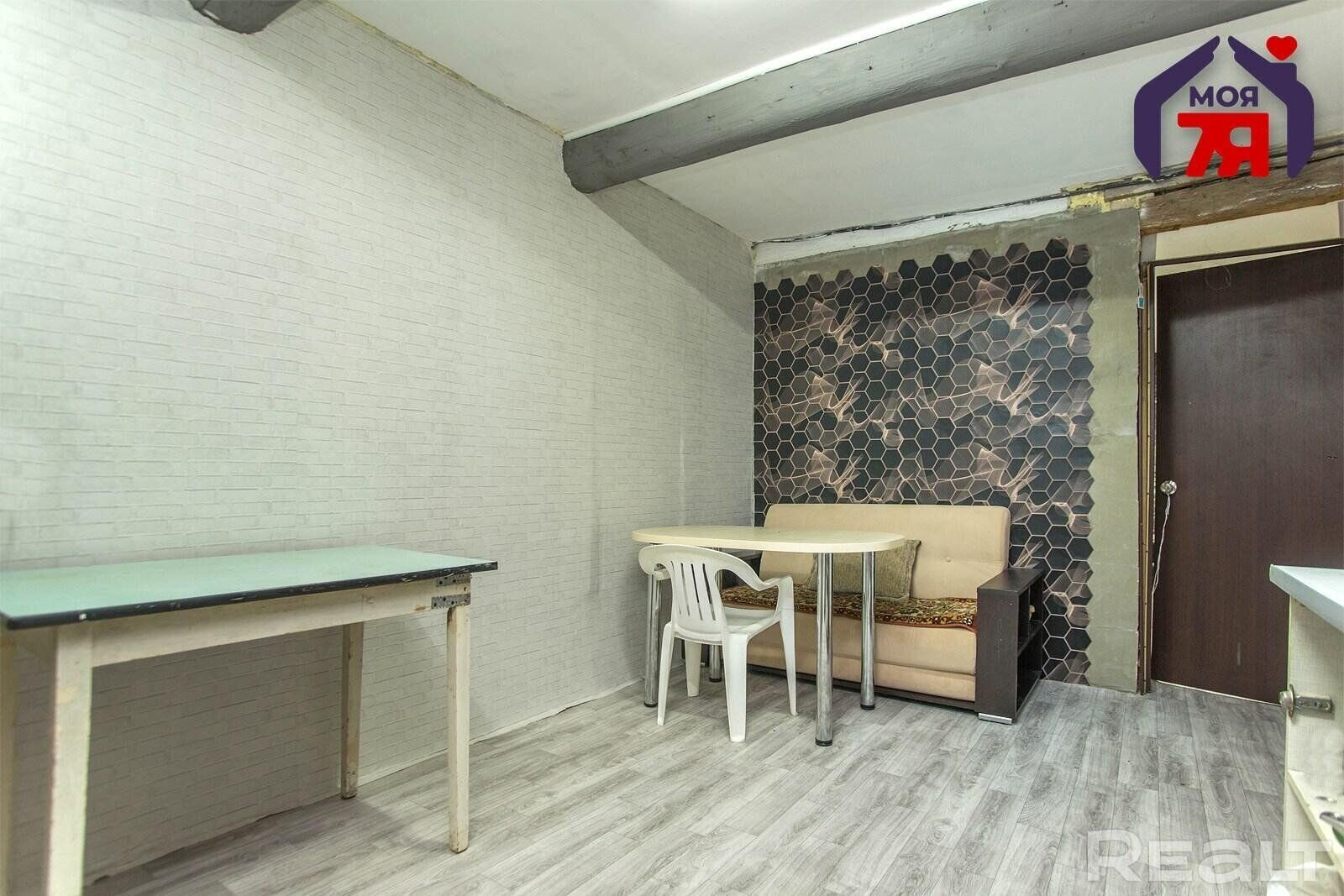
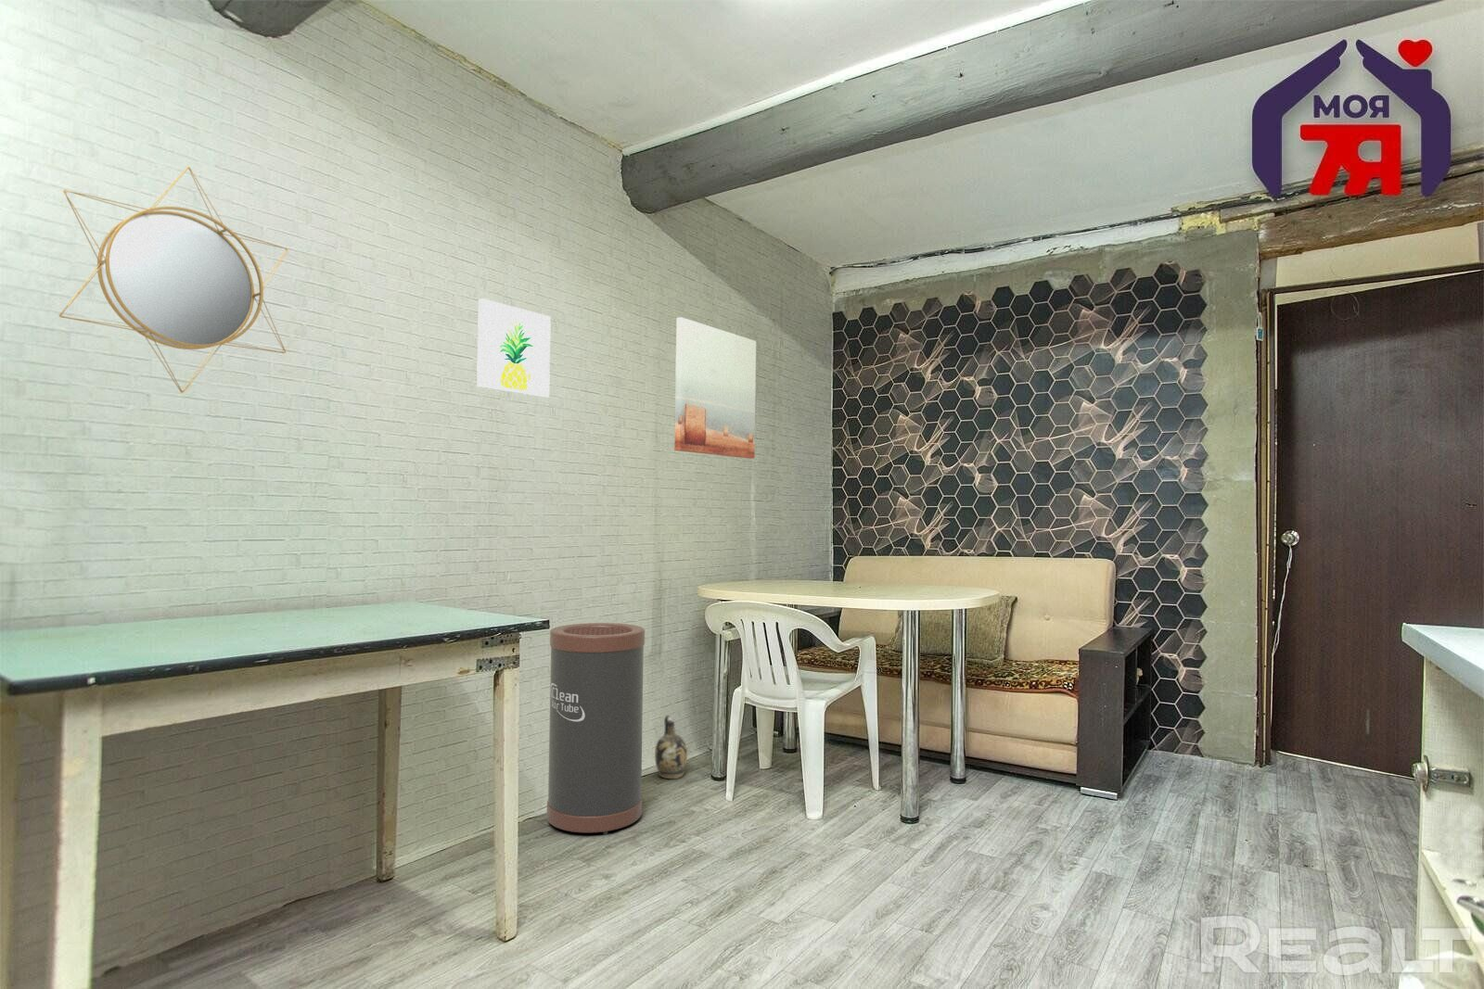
+ trash can [547,621,646,836]
+ ceramic jug [654,714,688,779]
+ home mirror [59,164,289,394]
+ wall art [674,316,756,460]
+ wall art [476,298,552,398]
